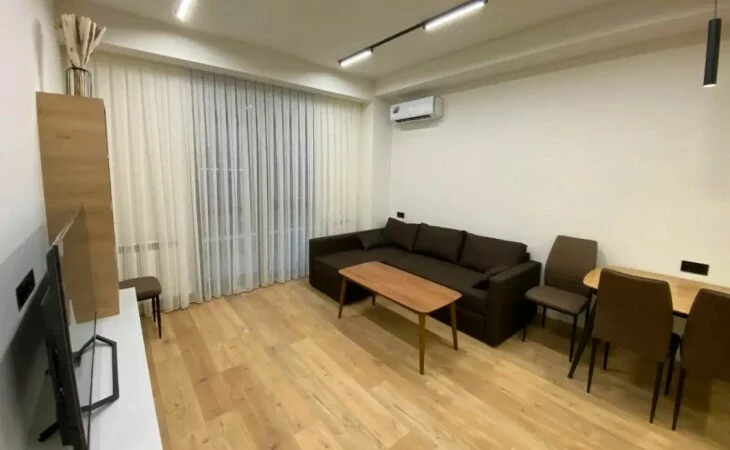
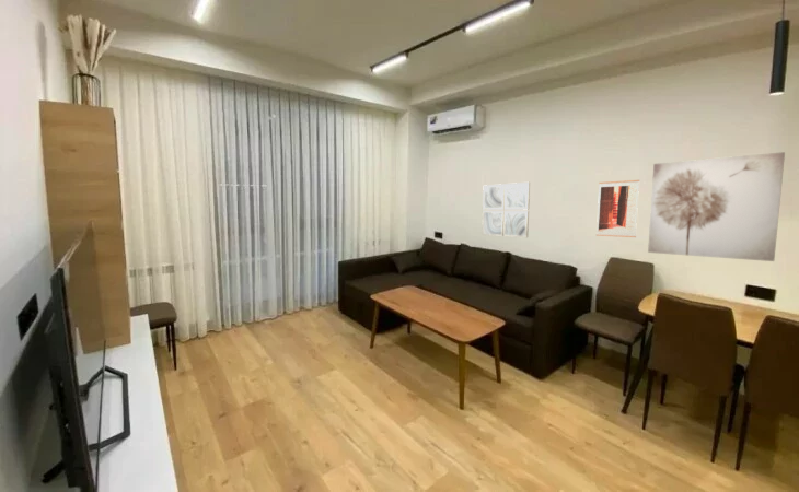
+ wall art [647,151,786,262]
+ wall art [595,179,640,238]
+ wall art [480,181,531,238]
